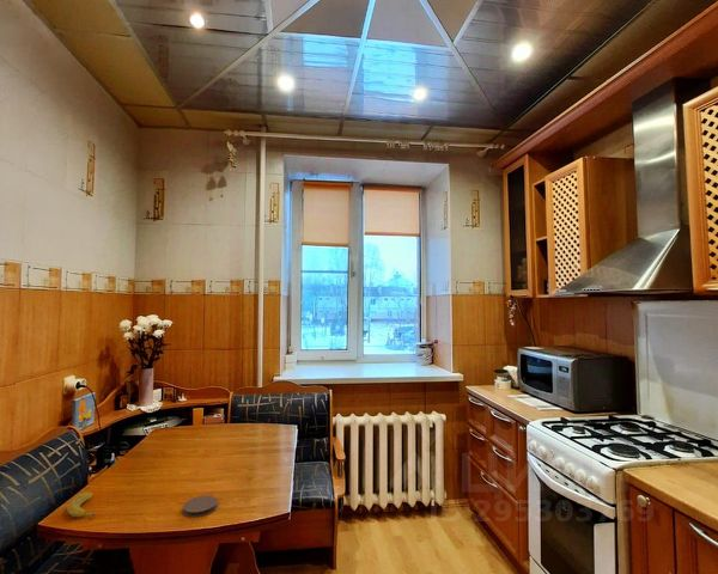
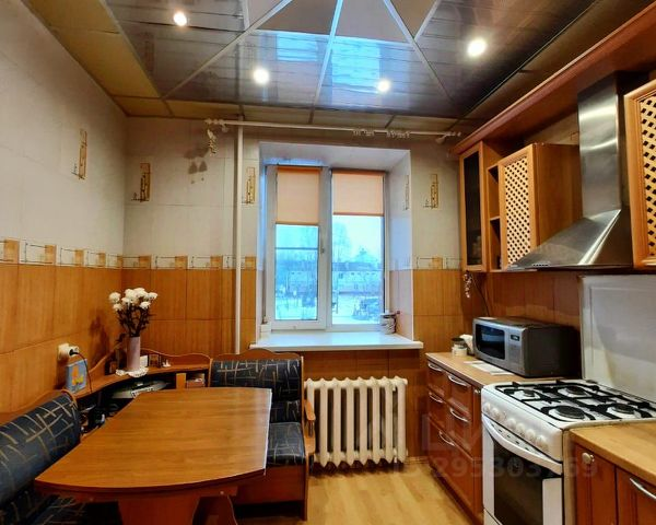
- coaster [182,494,219,518]
- banana [66,490,97,518]
